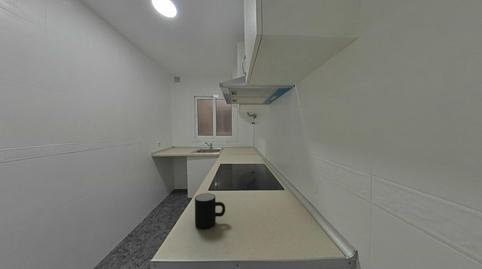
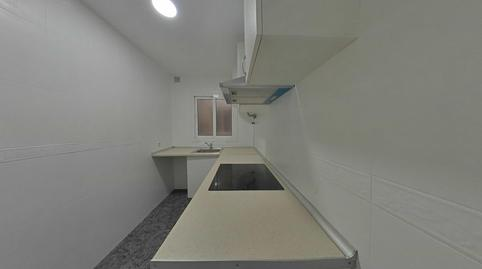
- mug [194,192,226,229]
